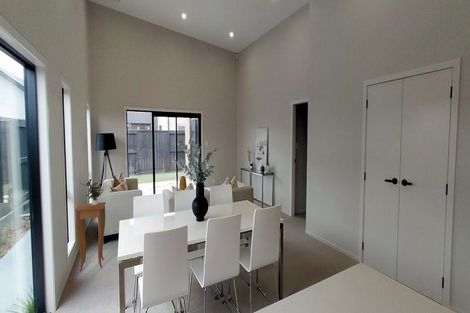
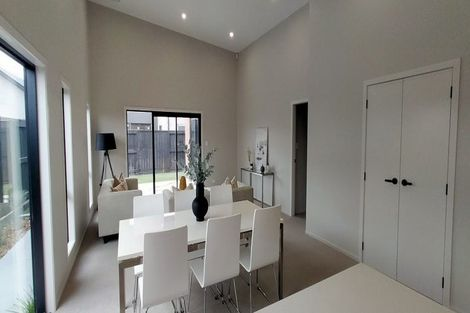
- side table [74,201,107,272]
- potted plant [79,177,105,206]
